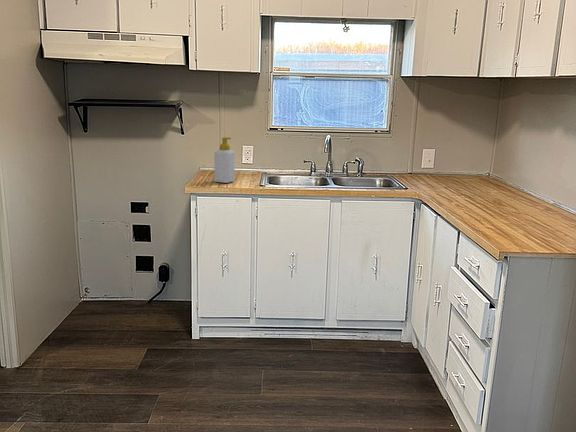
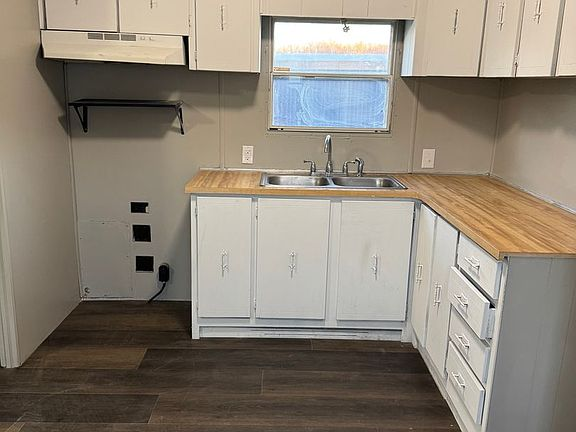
- soap bottle [213,136,236,184]
